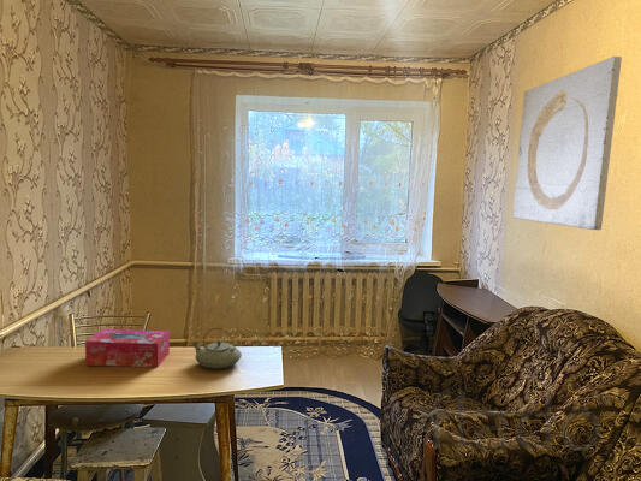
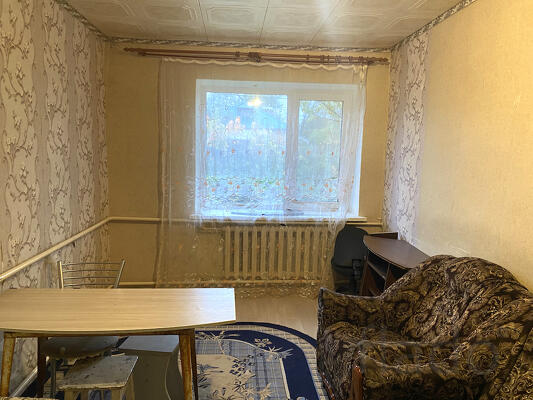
- teapot [191,327,243,370]
- wall art [511,55,623,231]
- tissue box [84,328,171,368]
